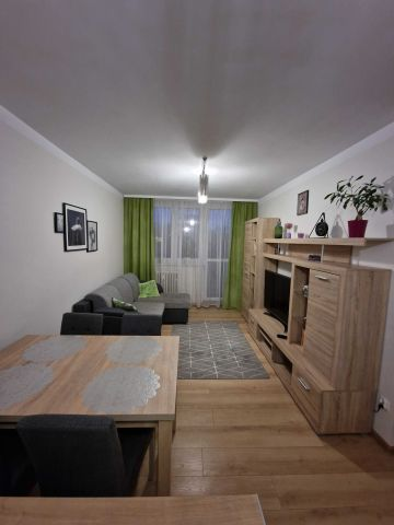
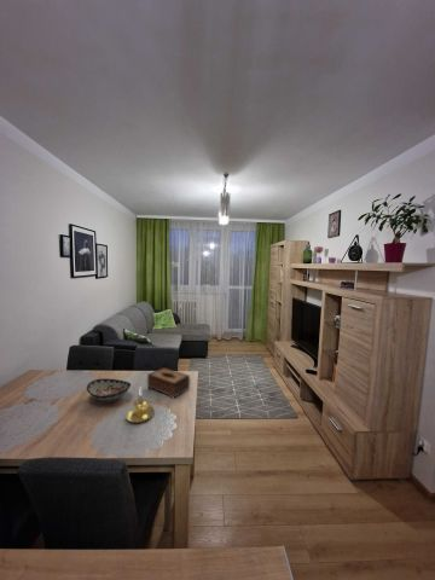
+ candle holder [126,387,155,424]
+ tissue box [146,366,191,399]
+ decorative bowl [86,377,132,404]
